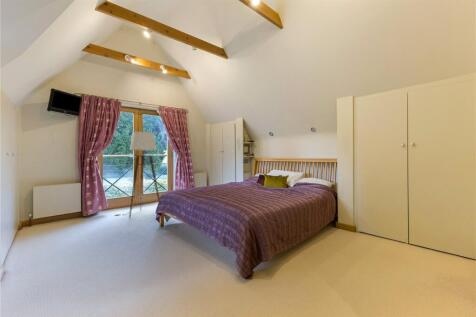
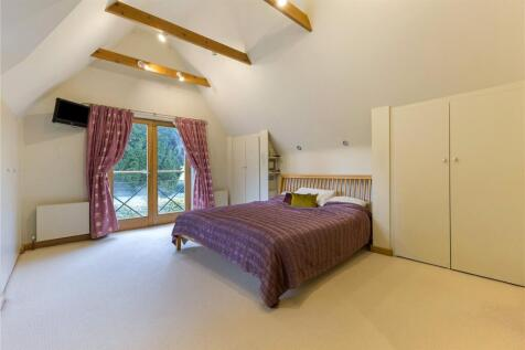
- floor lamp [115,131,161,219]
